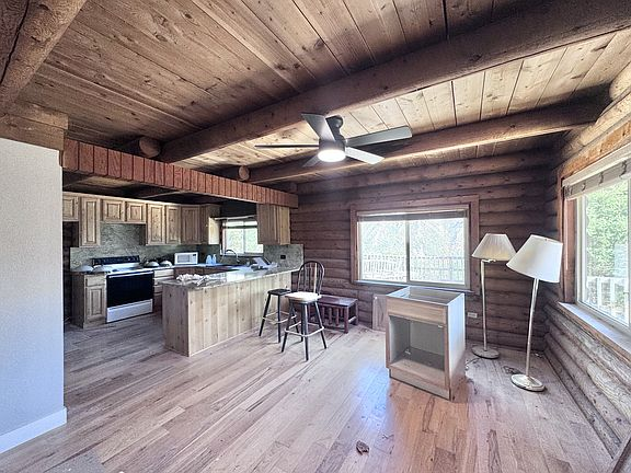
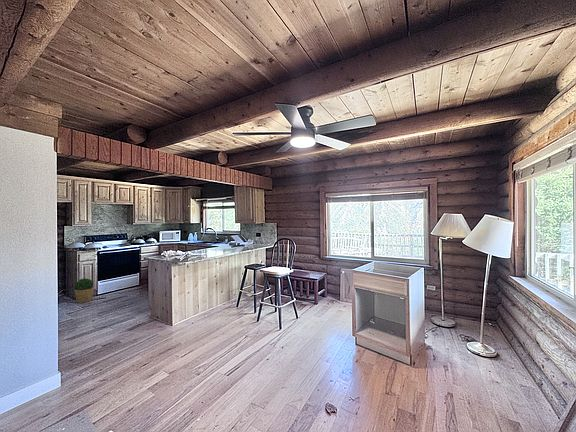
+ potted plant [73,277,95,304]
